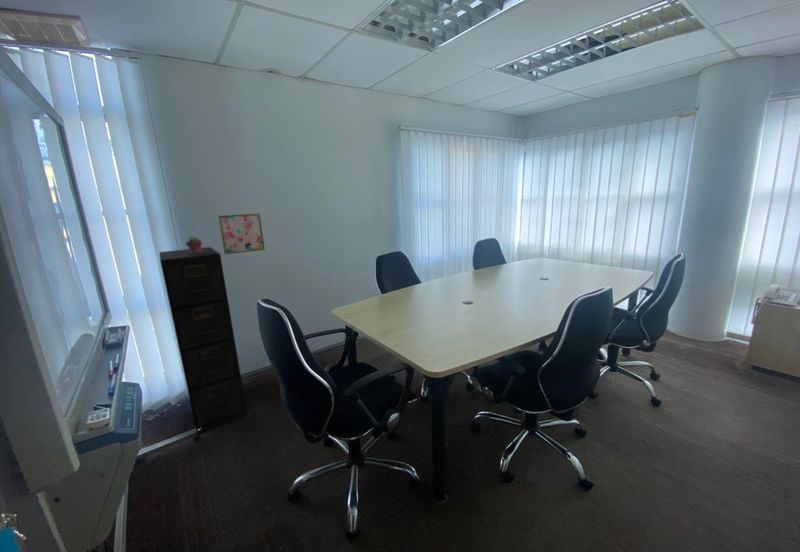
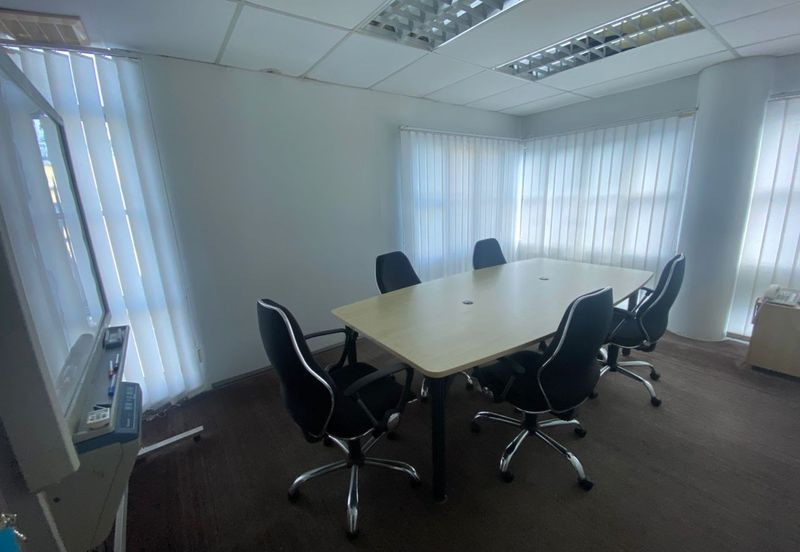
- filing cabinet [158,246,248,435]
- potted succulent [185,235,203,254]
- wall art [217,213,266,255]
